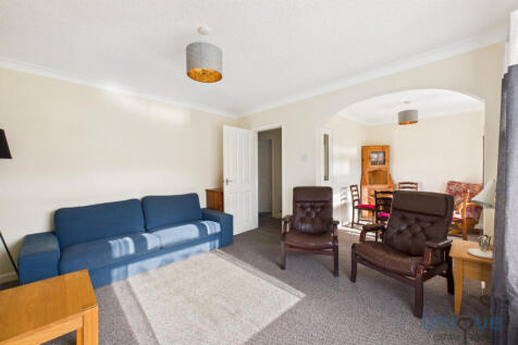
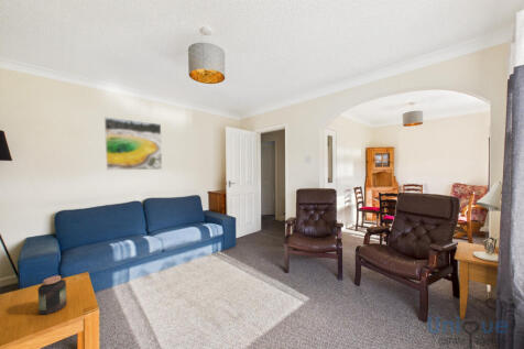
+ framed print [103,116,163,172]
+ jar [36,275,68,316]
